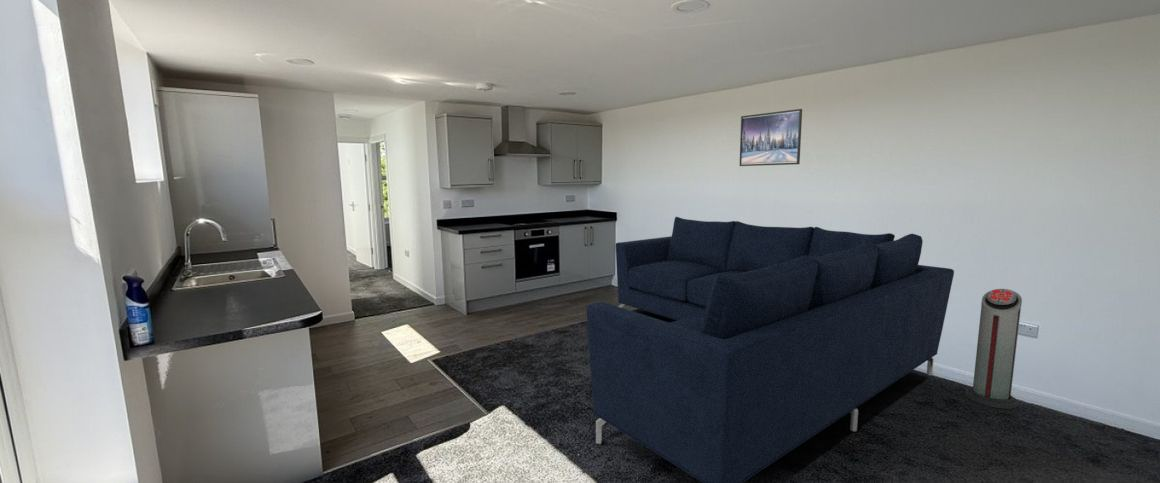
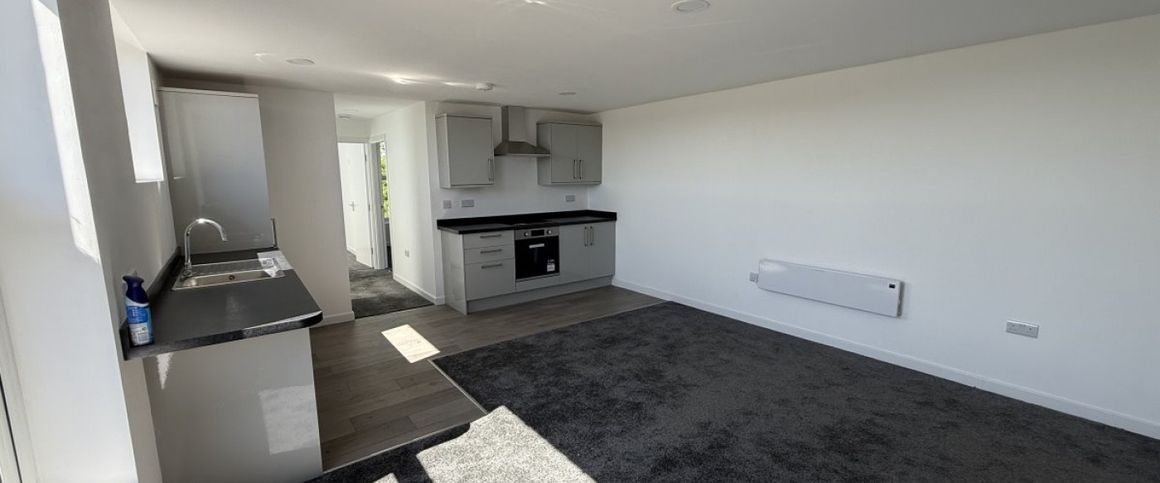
- air purifier [964,288,1023,410]
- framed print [739,108,803,167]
- sofa [586,216,955,483]
